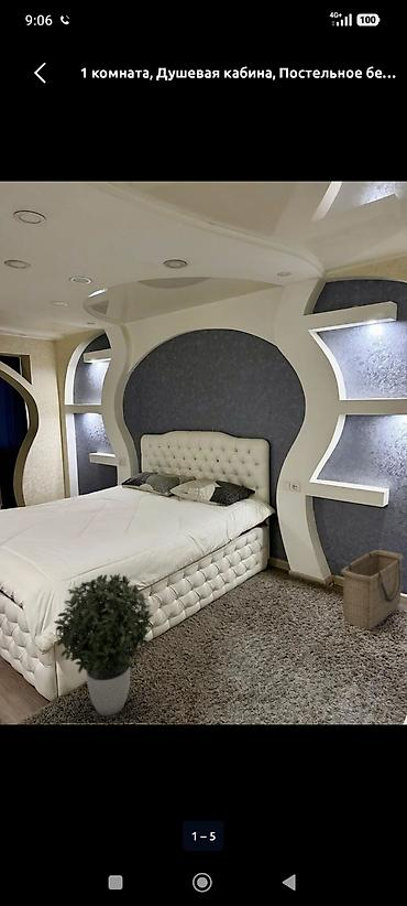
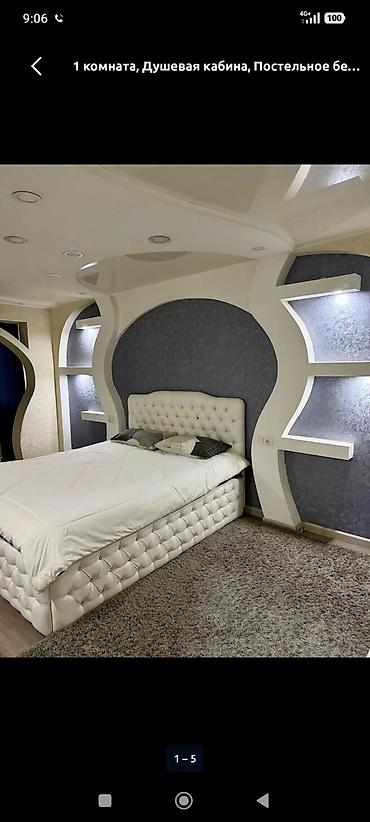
- basket [341,549,405,630]
- potted plant [53,572,155,716]
